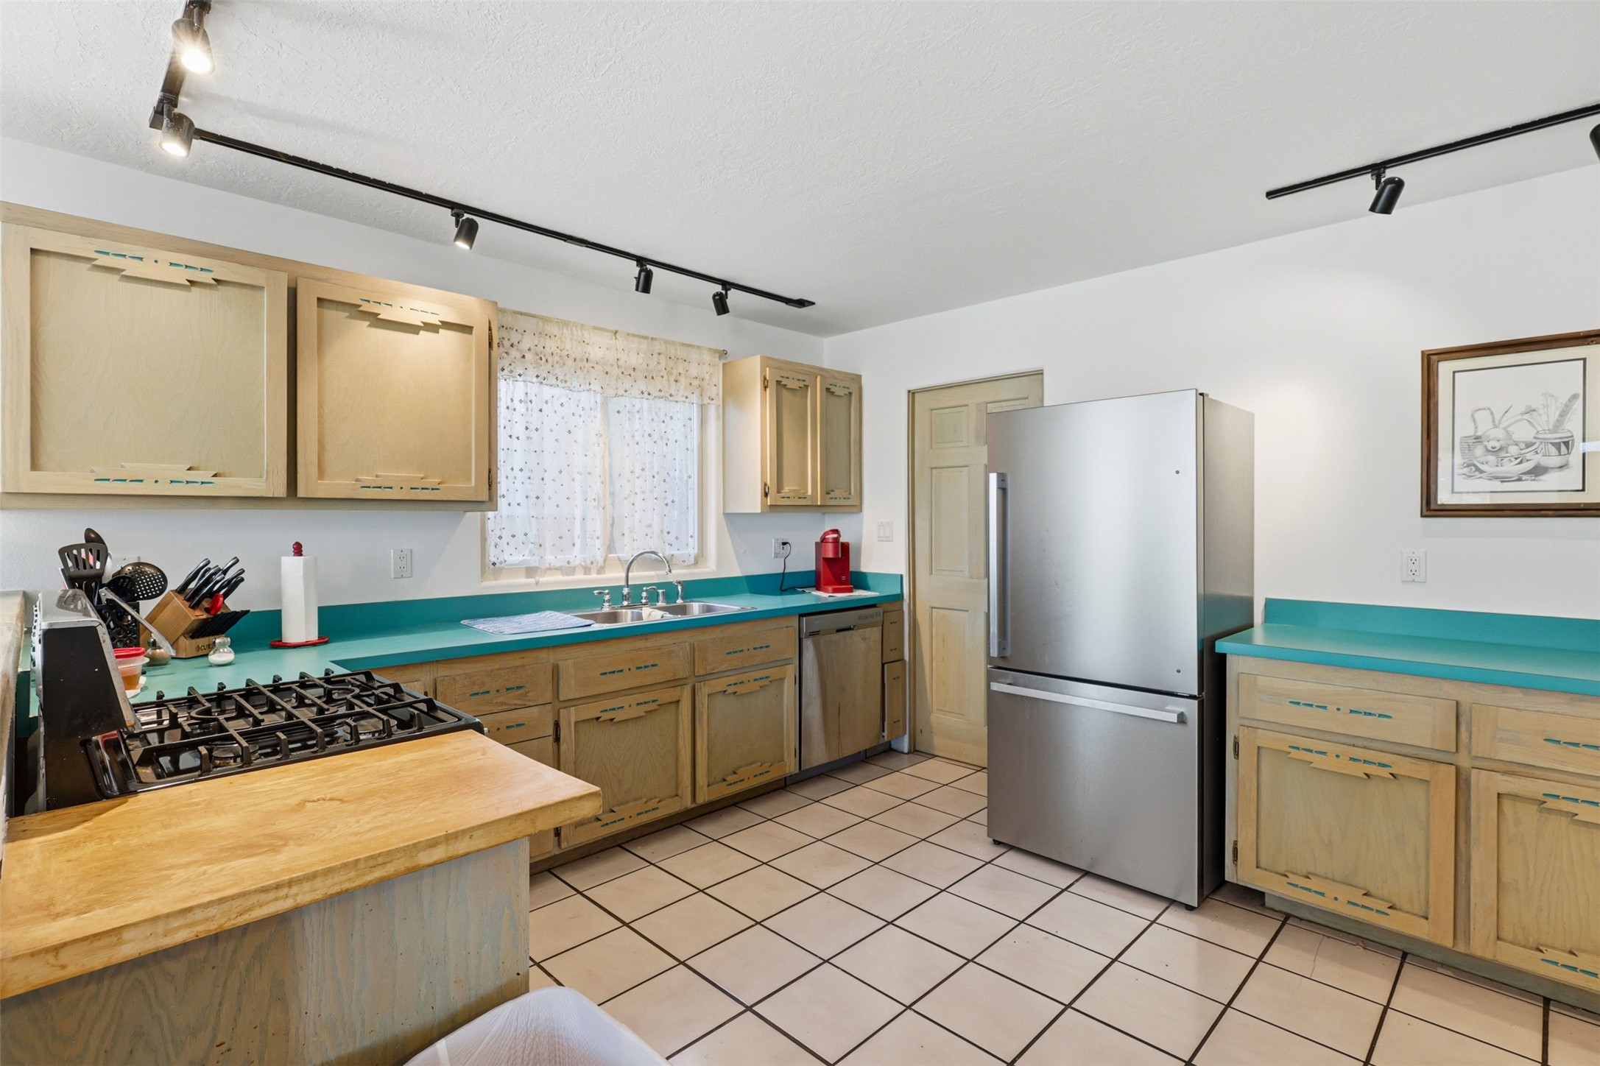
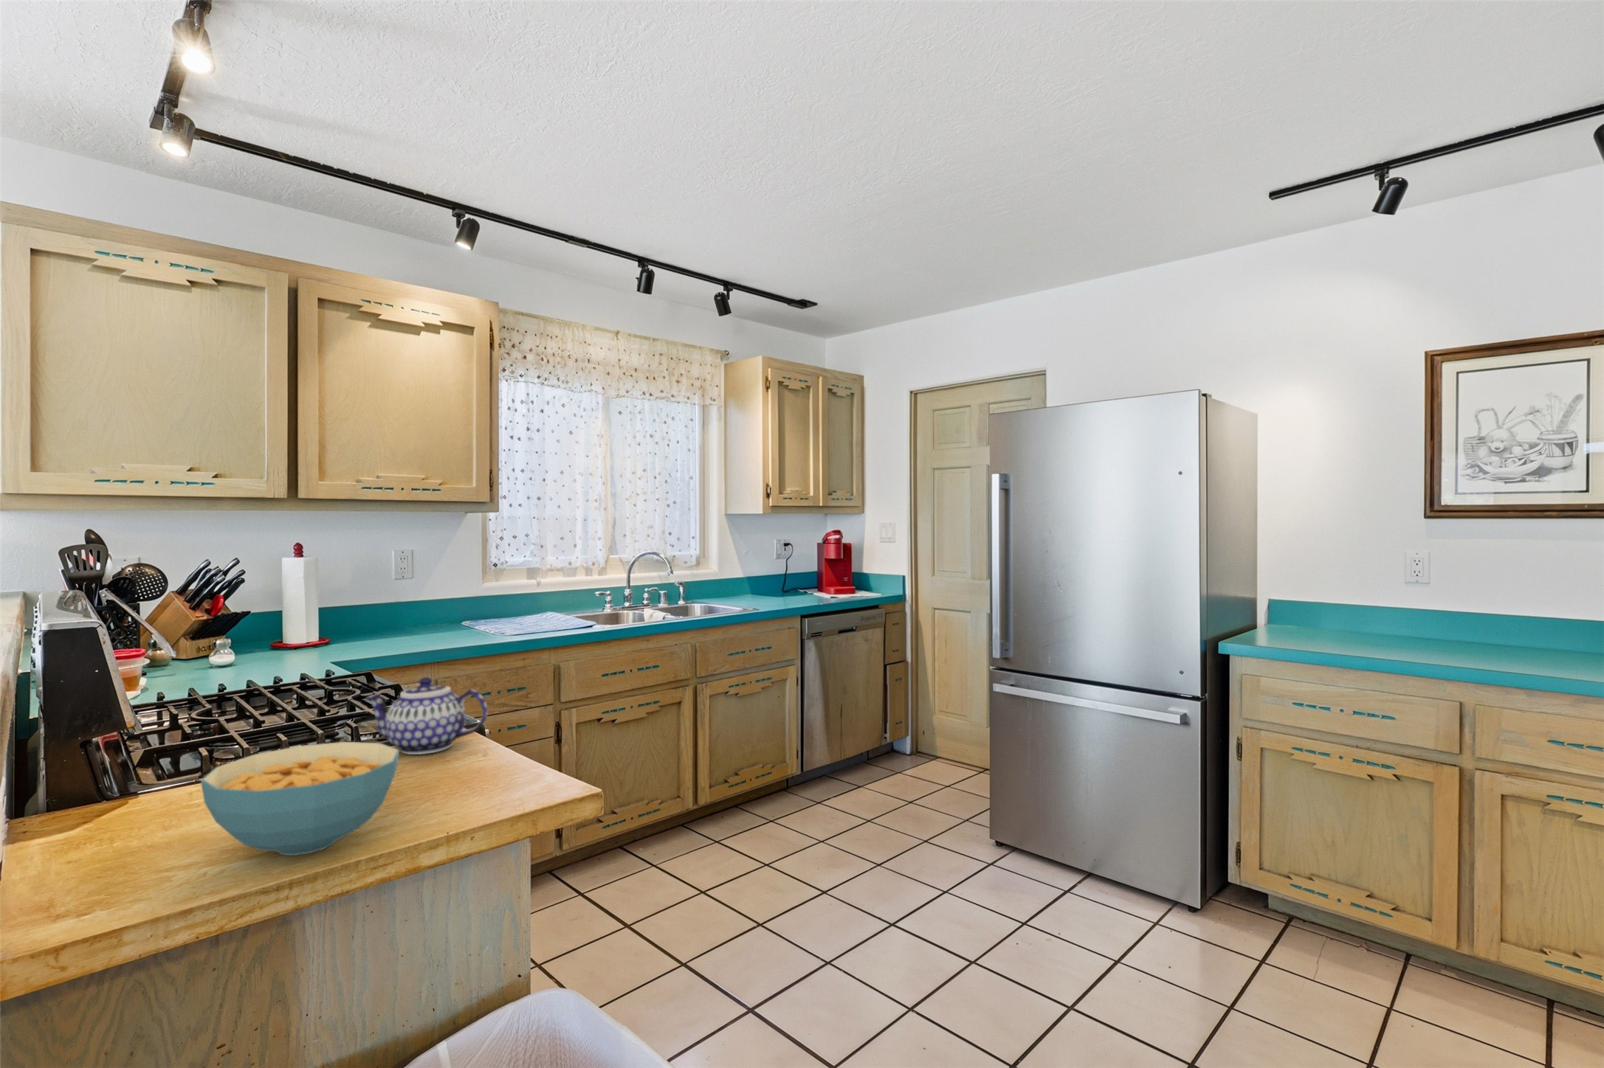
+ cereal bowl [200,741,400,856]
+ teapot [365,676,488,756]
